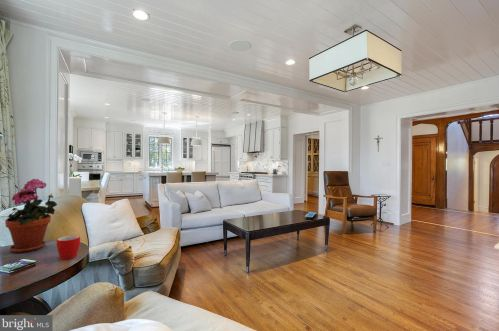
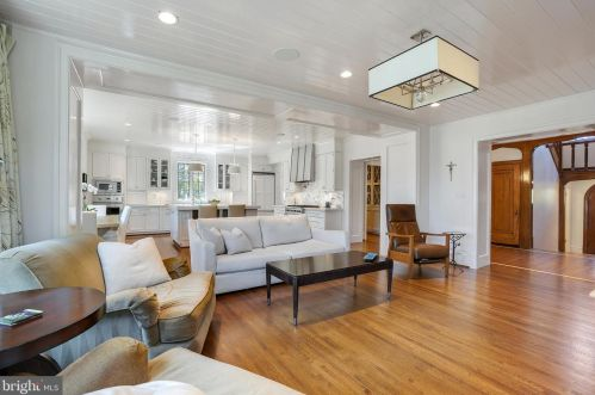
- mug [56,234,81,260]
- potted plant [4,178,58,254]
